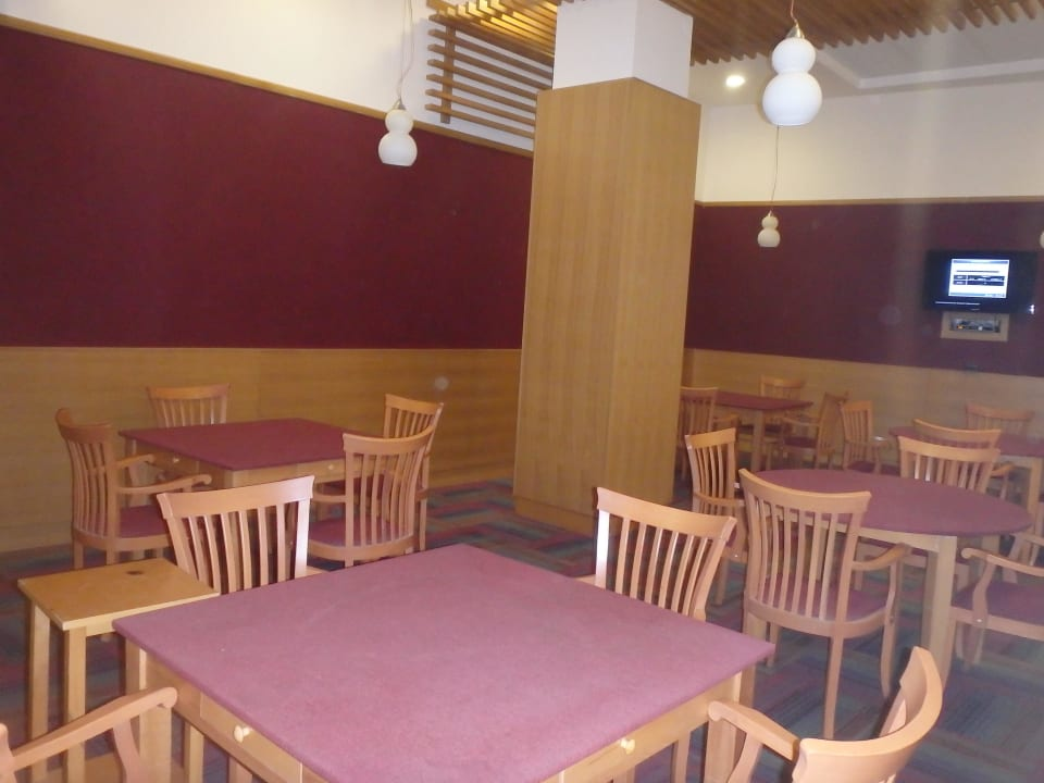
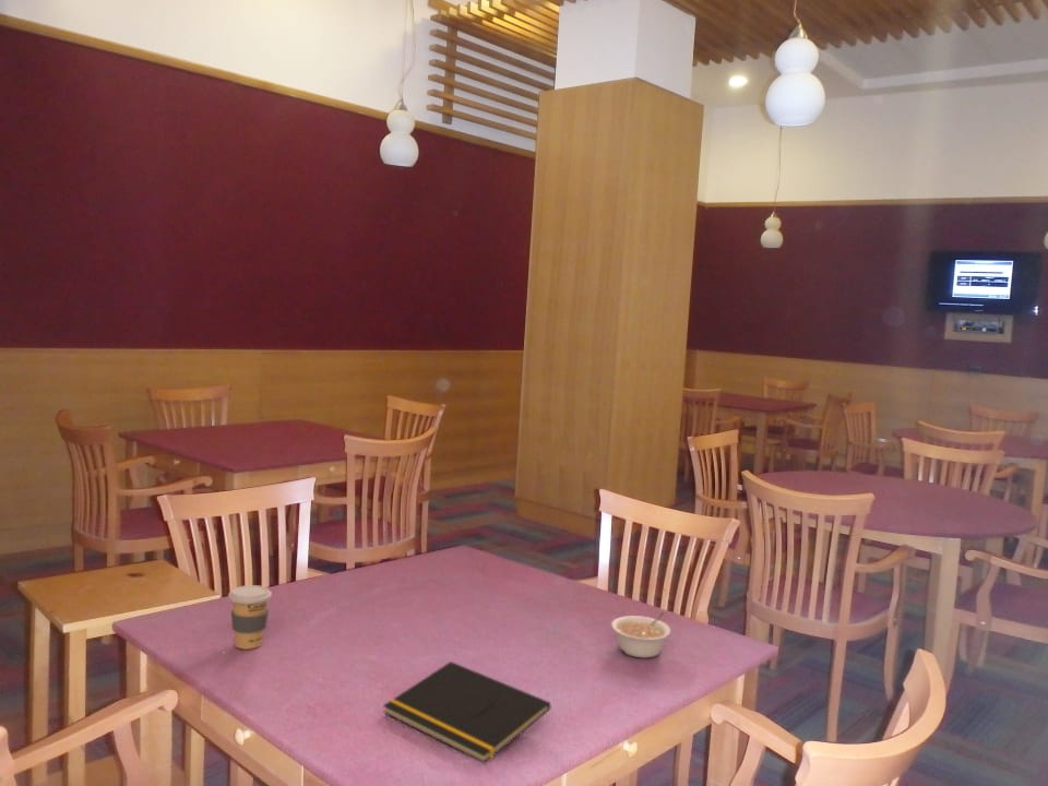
+ notepad [382,660,551,764]
+ legume [610,610,672,659]
+ coffee cup [227,584,273,651]
